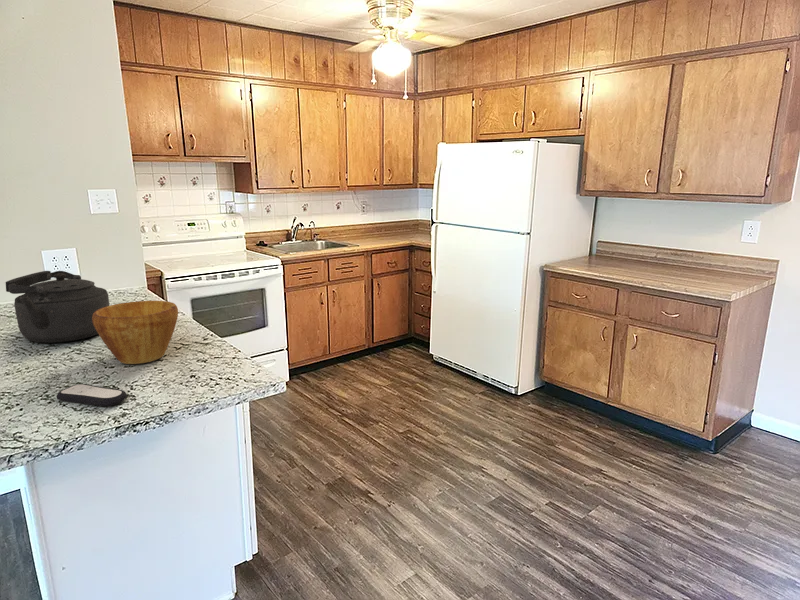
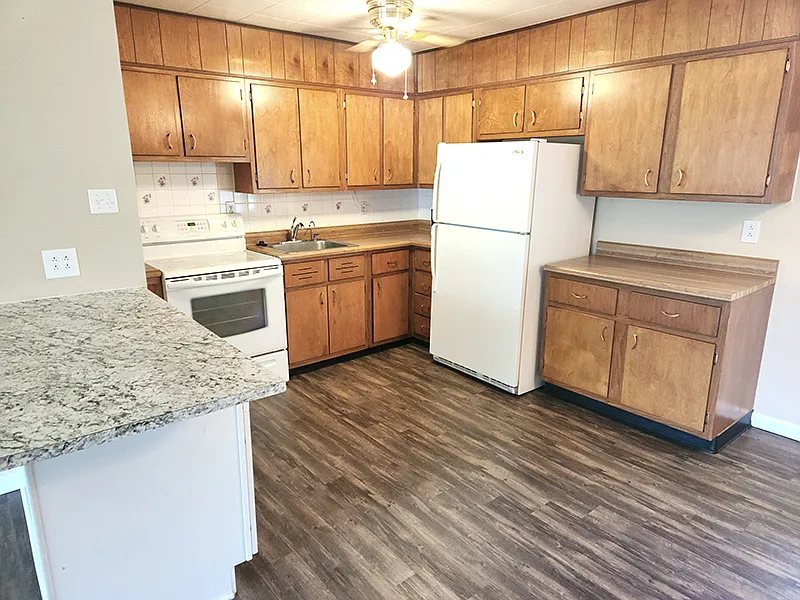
- remote control [56,383,128,407]
- kettle [5,270,110,344]
- bowl [92,300,179,365]
